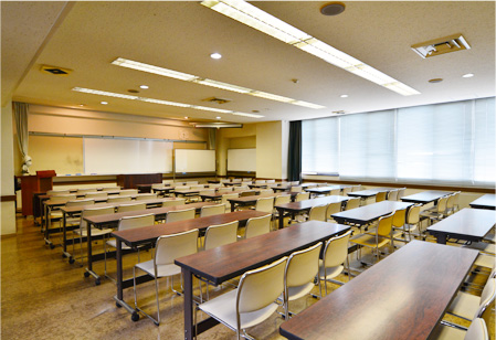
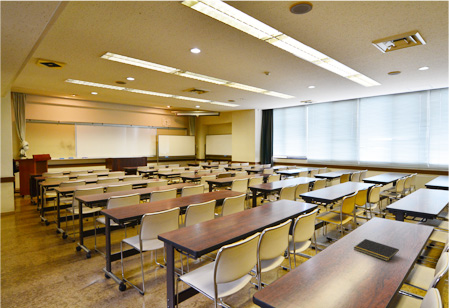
+ notepad [353,238,400,262]
